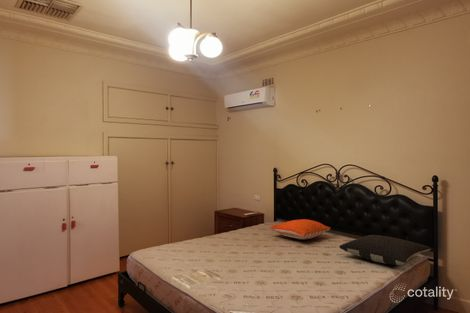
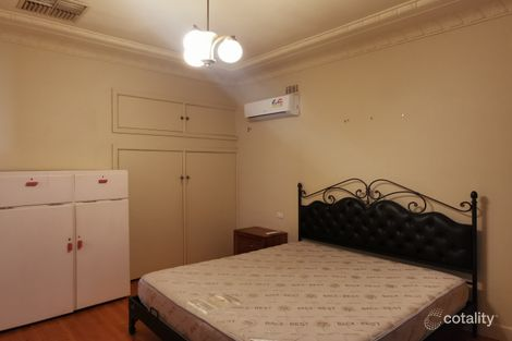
- pillow [338,234,432,266]
- pillow [269,218,331,240]
